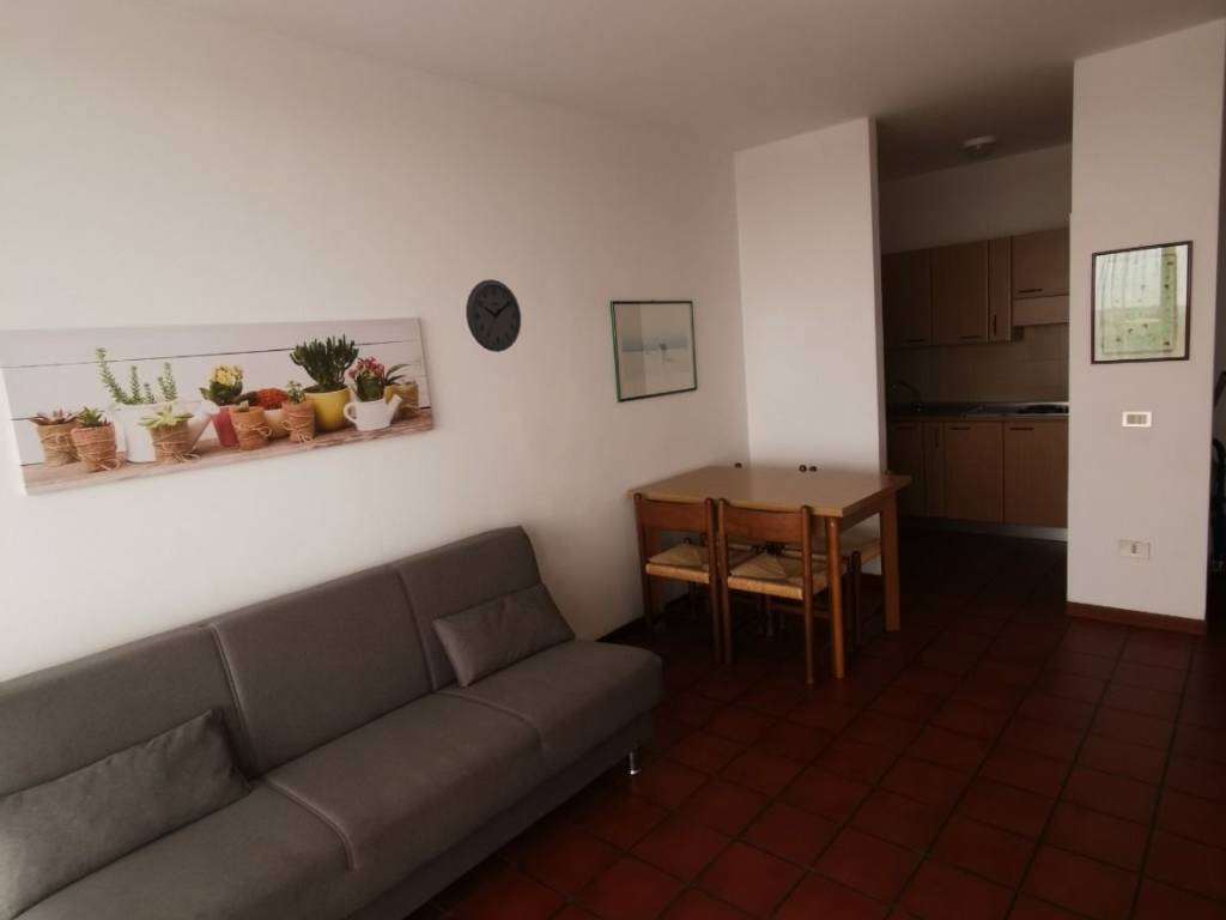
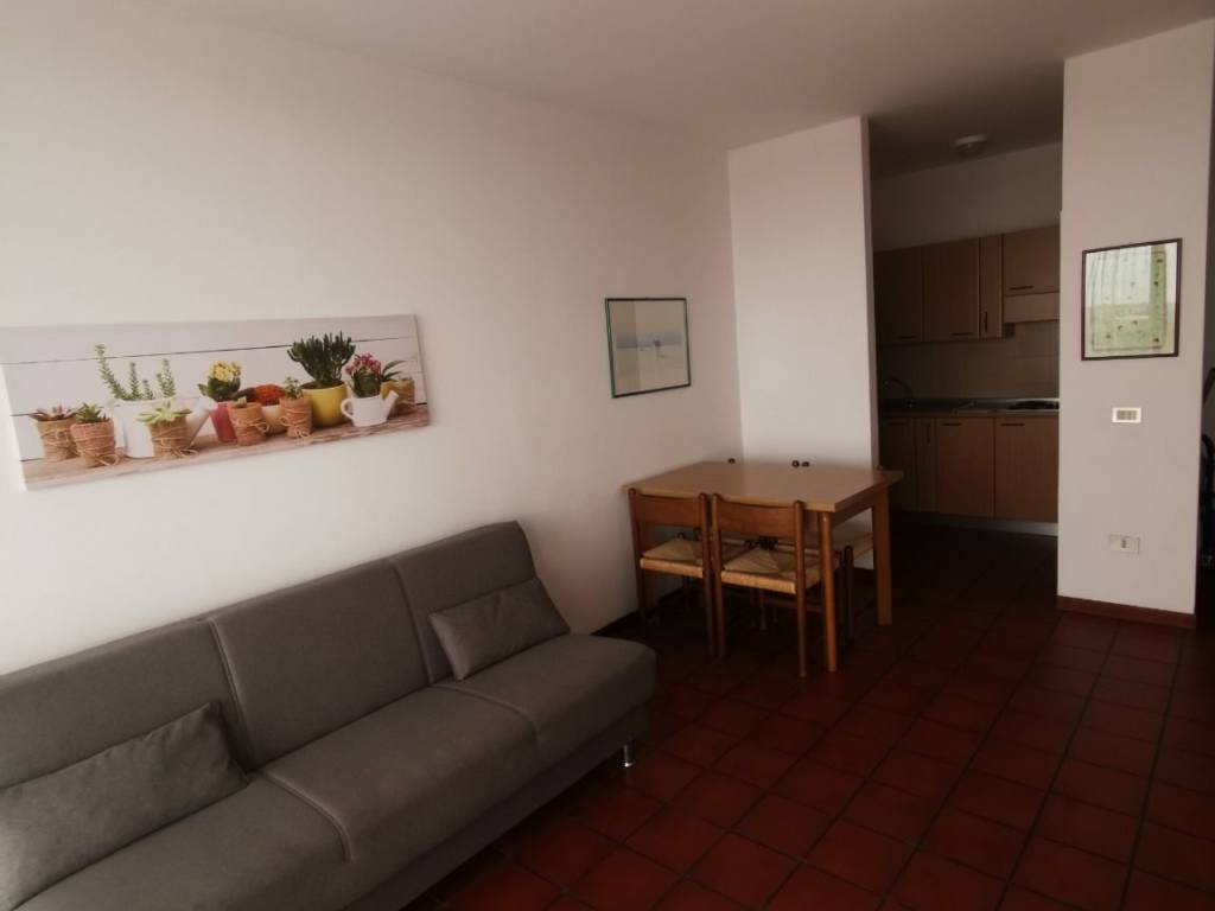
- wall clock [465,278,522,353]
